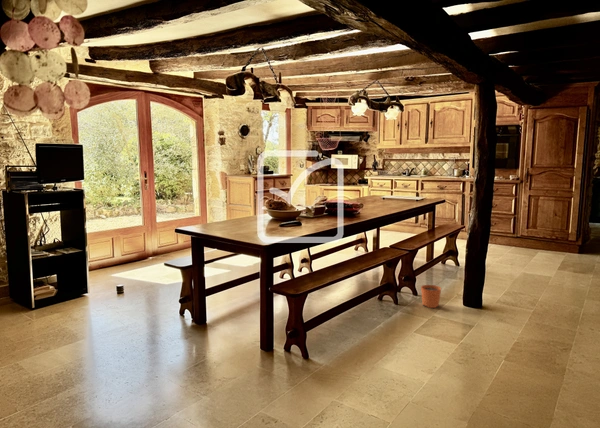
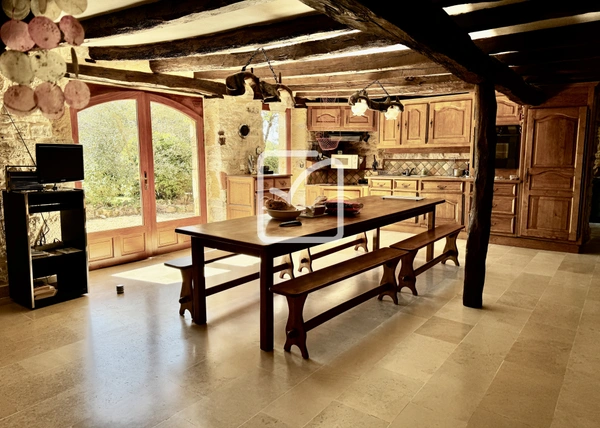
- plant pot [420,284,442,309]
